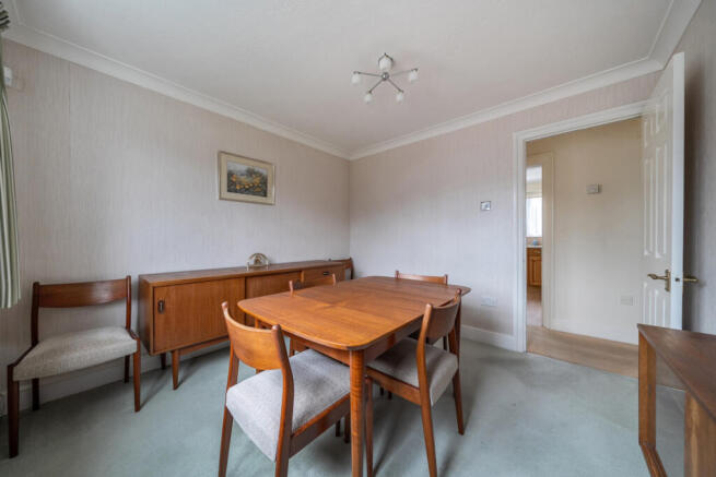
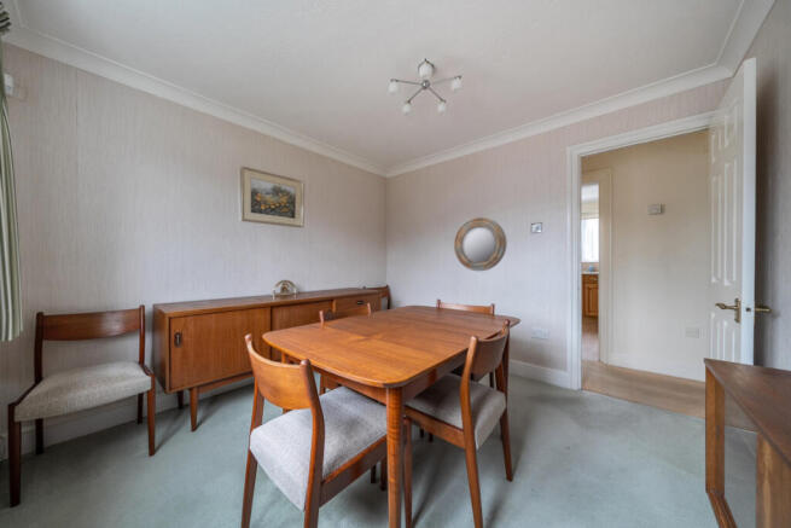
+ home mirror [453,216,508,272]
